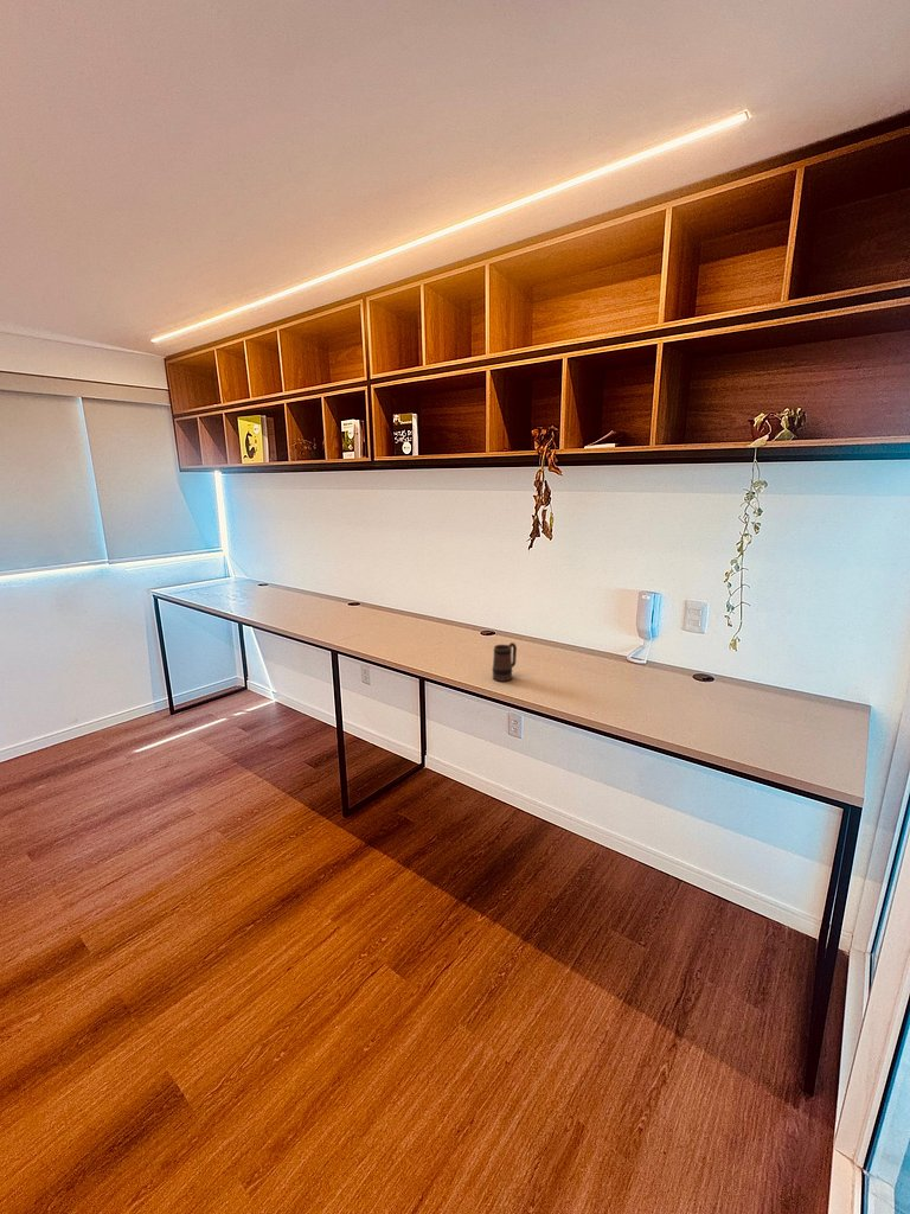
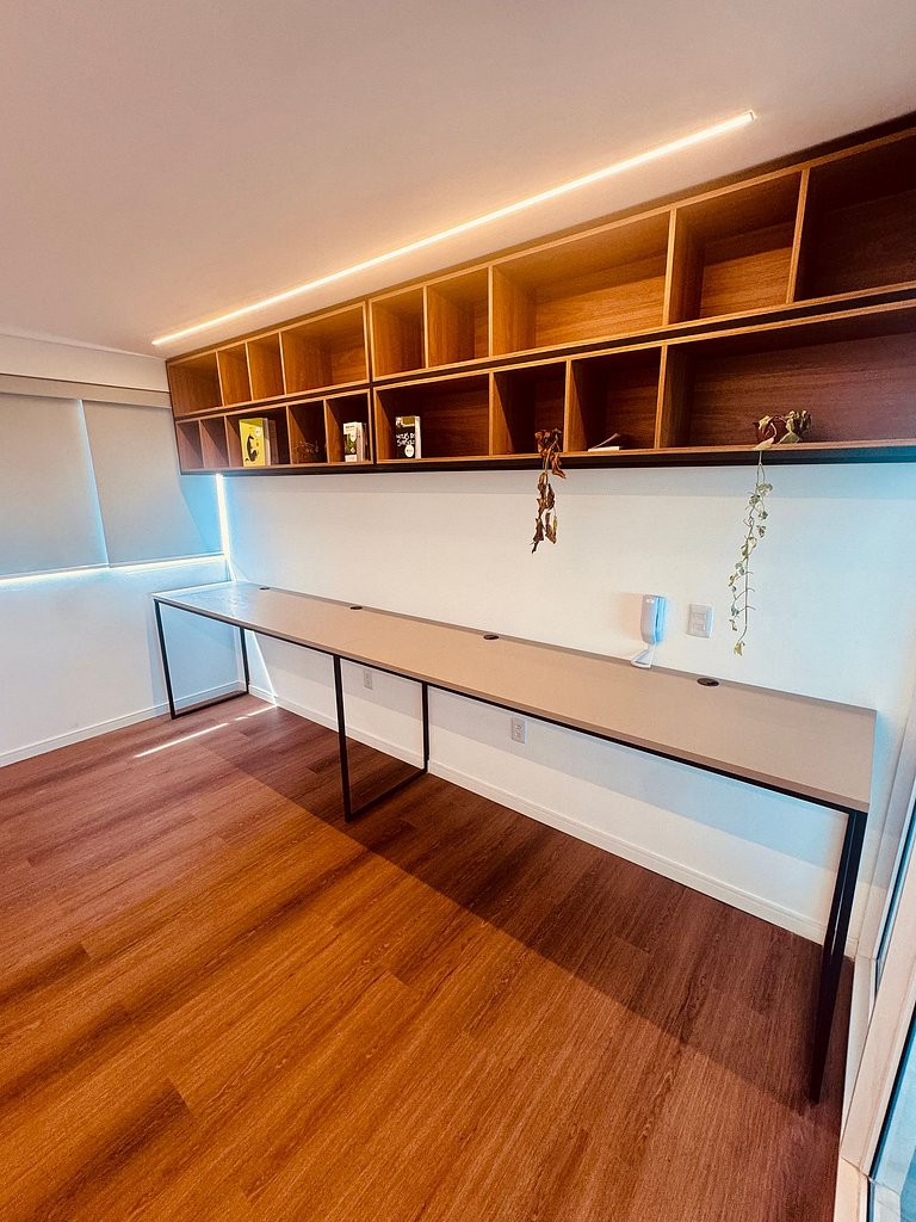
- mug [492,641,518,683]
